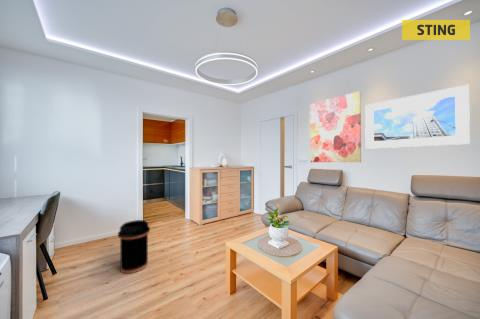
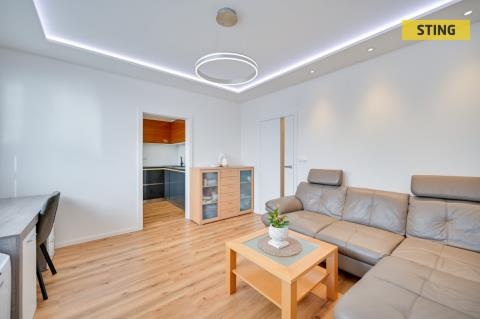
- trash can [117,219,151,274]
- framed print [364,84,471,150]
- wall art [309,90,362,163]
